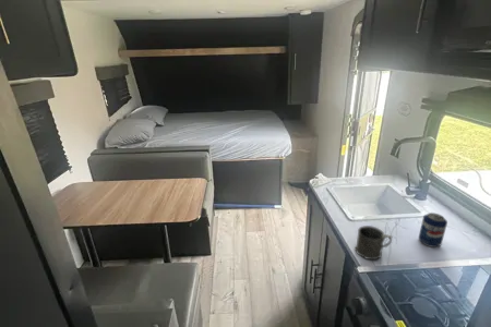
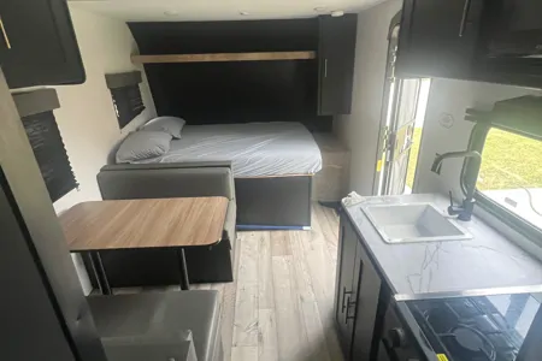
- beverage can [418,211,448,249]
- mug [354,225,393,261]
